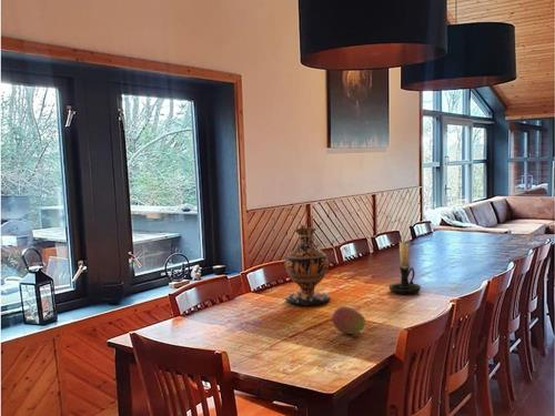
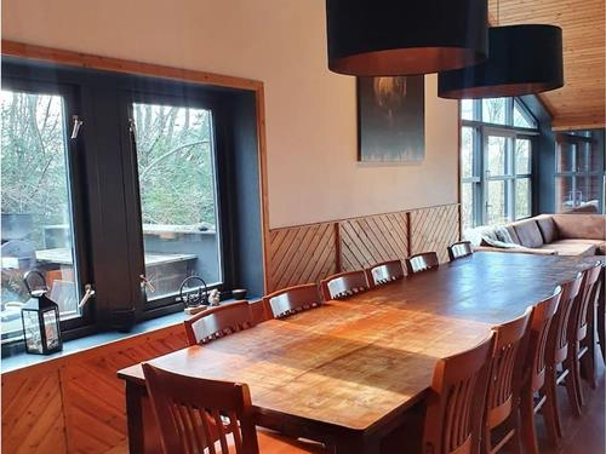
- vase [283,224,332,306]
- fruit [330,305,366,335]
- candle holder [389,233,422,295]
